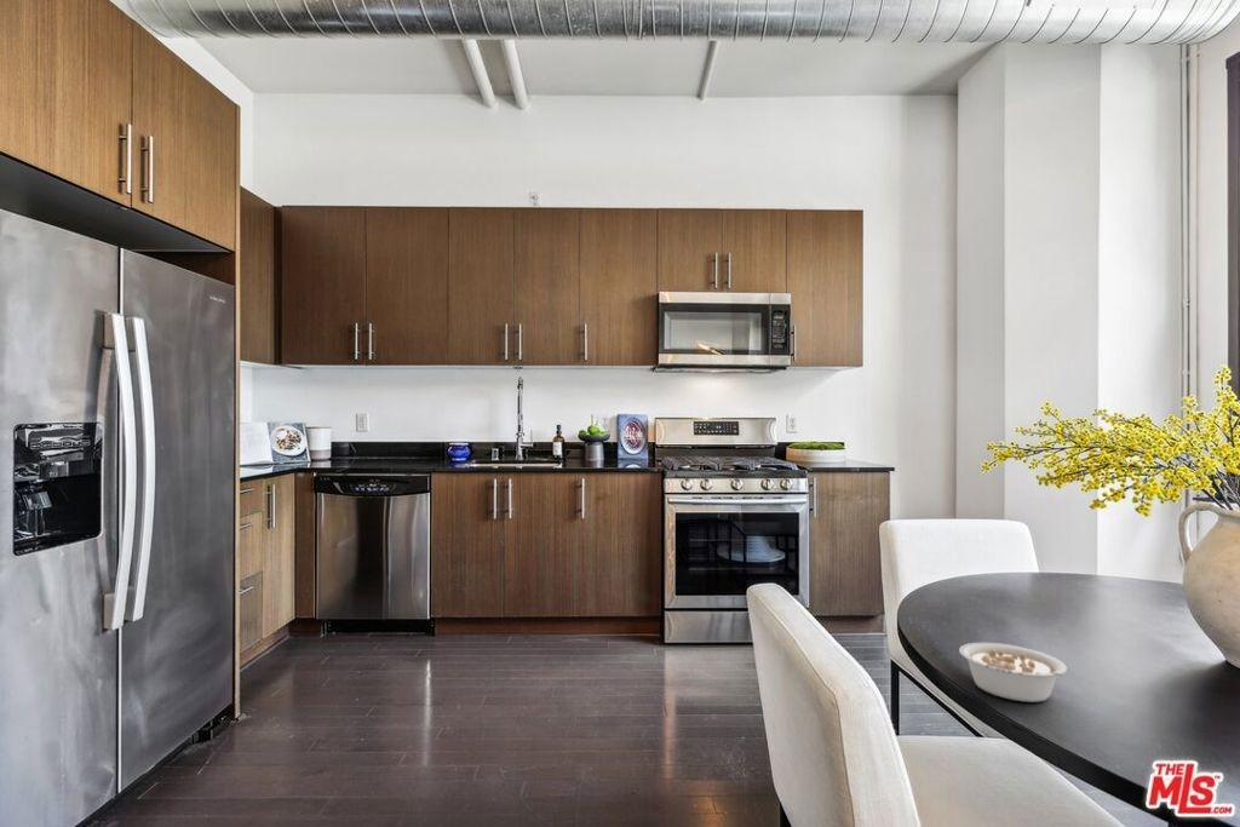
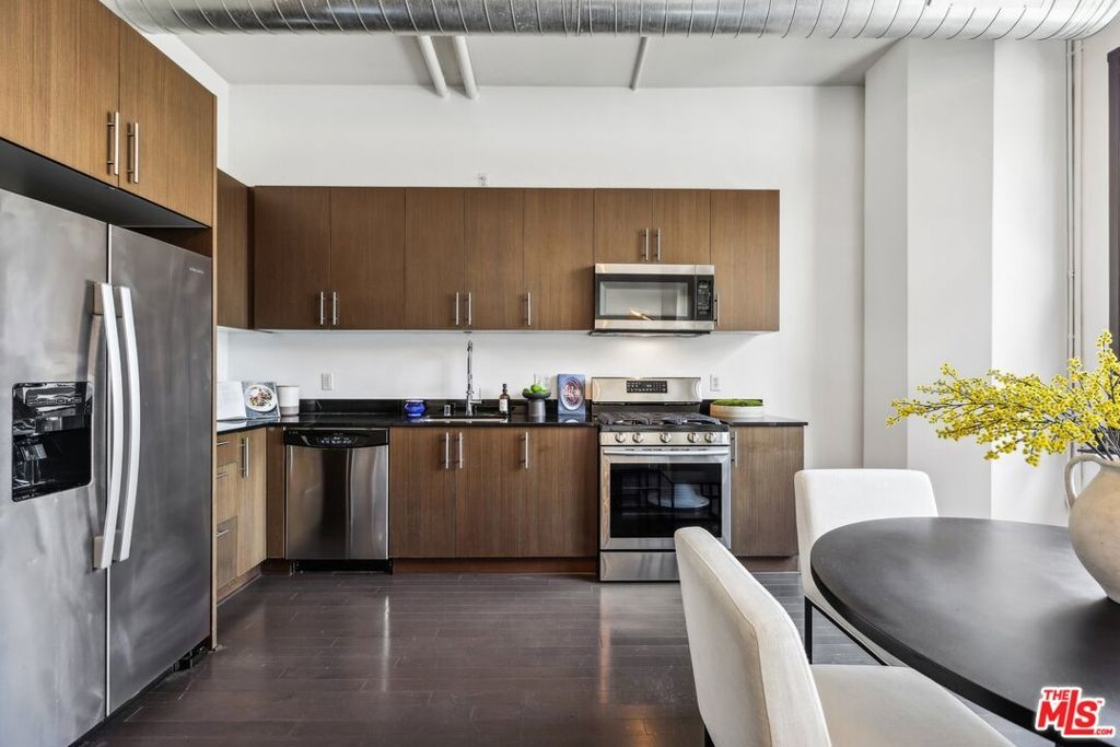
- legume [958,642,1081,703]
